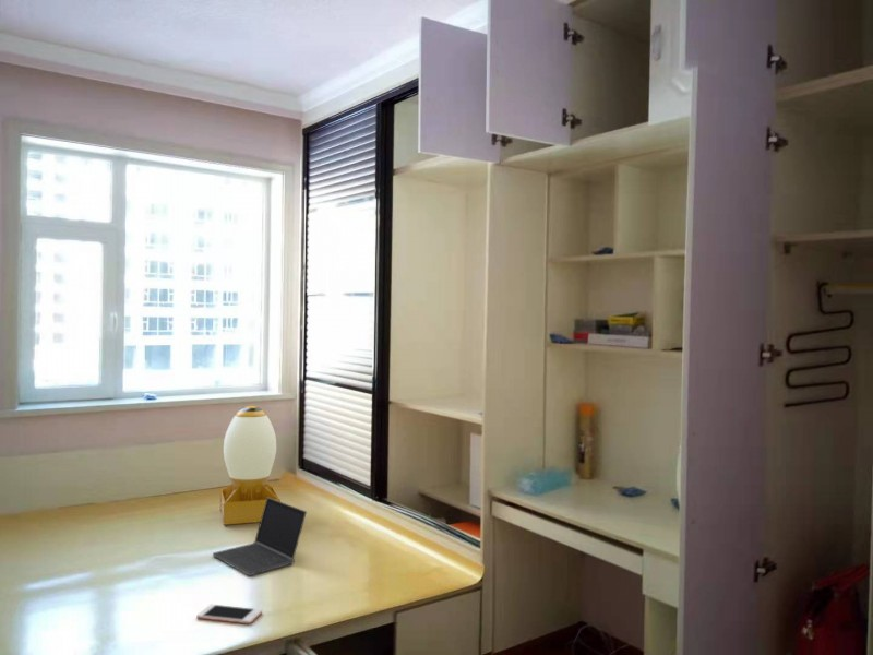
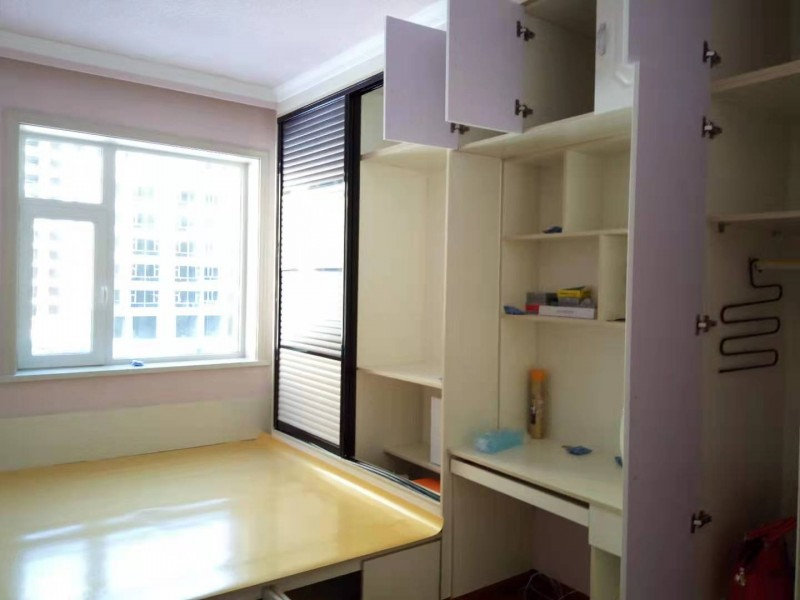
- desk lamp [219,405,282,526]
- laptop computer [212,498,308,576]
- cell phone [195,604,263,624]
